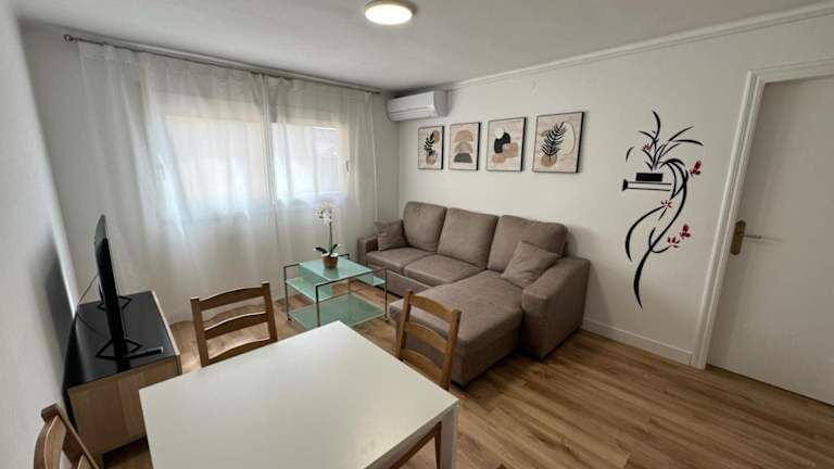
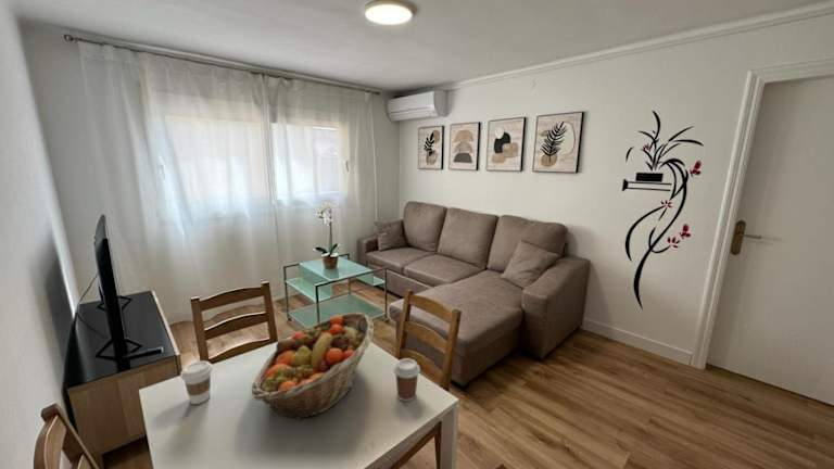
+ fruit basket [251,310,375,421]
+ coffee cup [179,359,214,405]
+ coffee cup [392,357,421,402]
